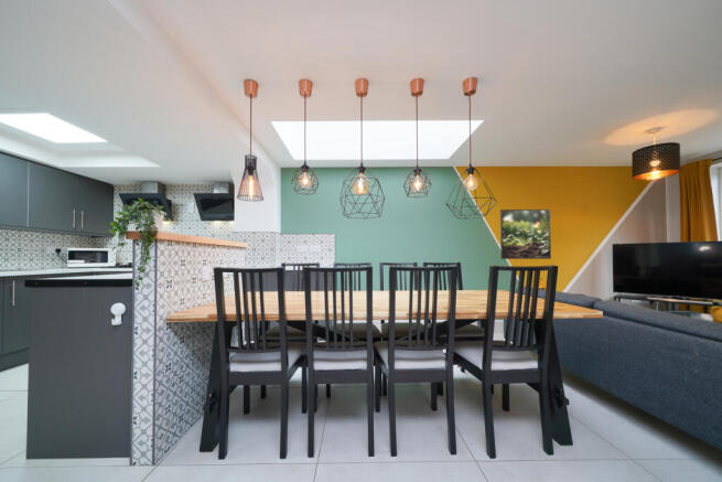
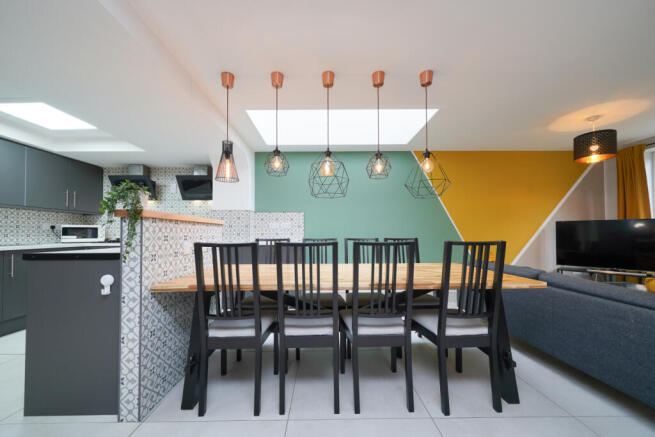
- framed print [499,208,552,260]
